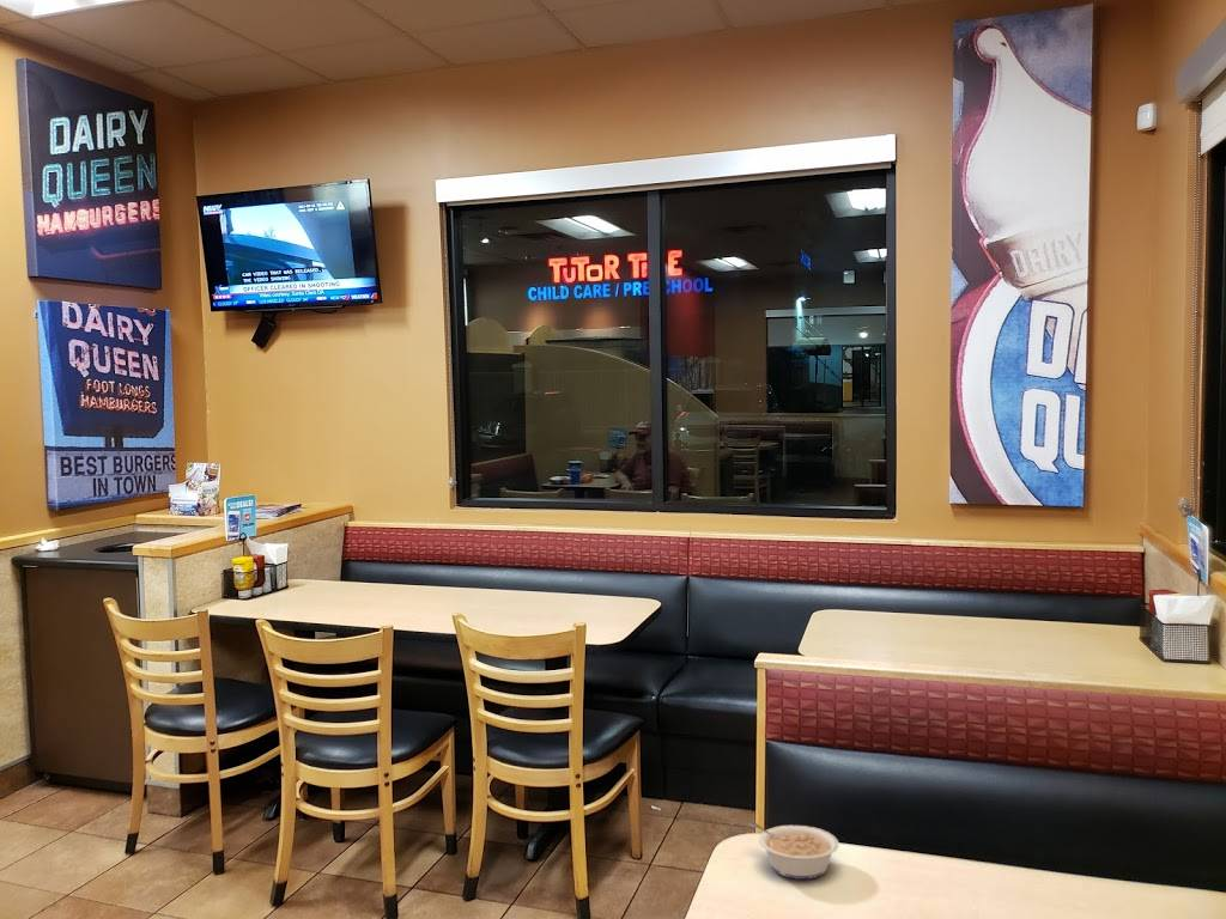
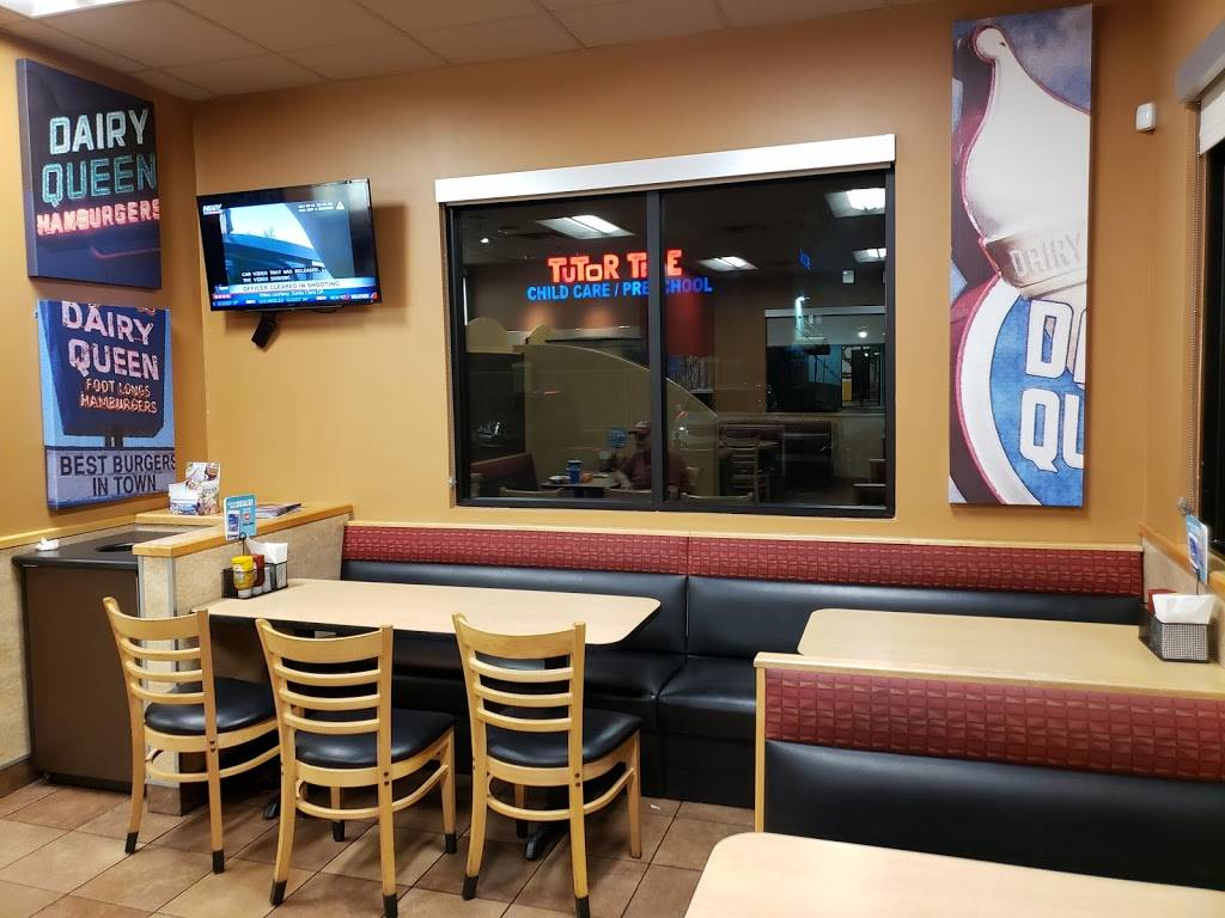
- legume [748,820,840,881]
